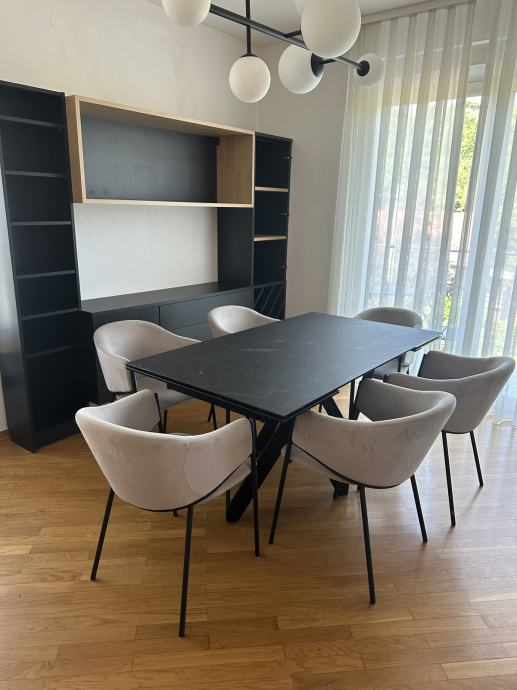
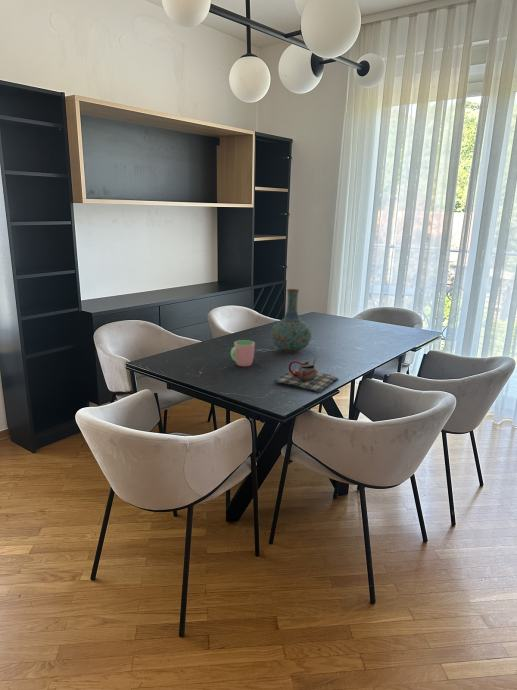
+ cup [230,339,256,367]
+ vase [270,288,313,354]
+ teapot [272,358,339,394]
